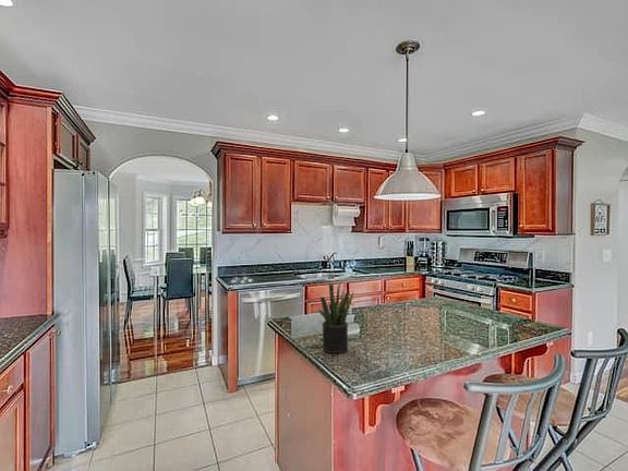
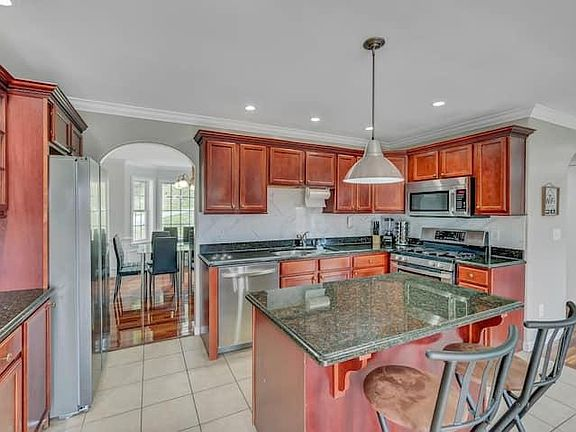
- potted plant [317,281,355,354]
